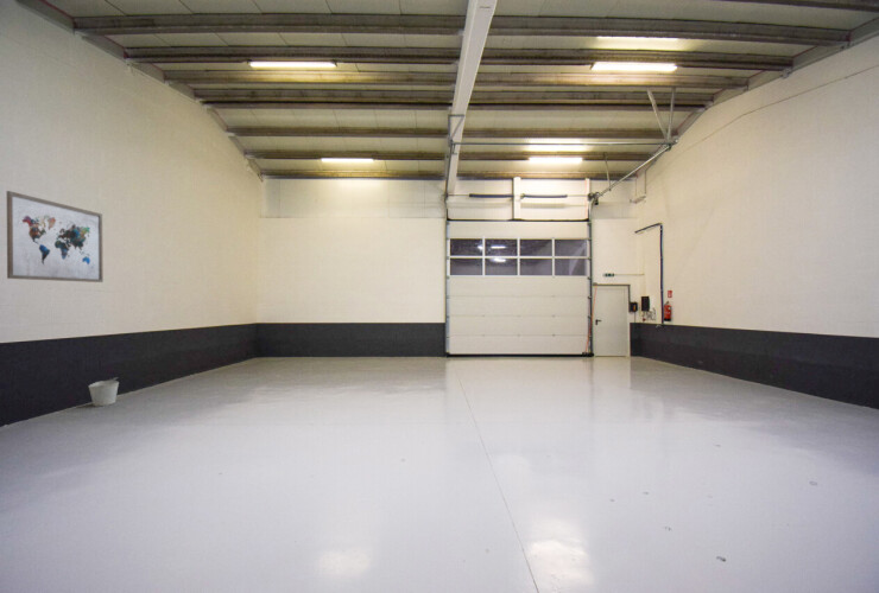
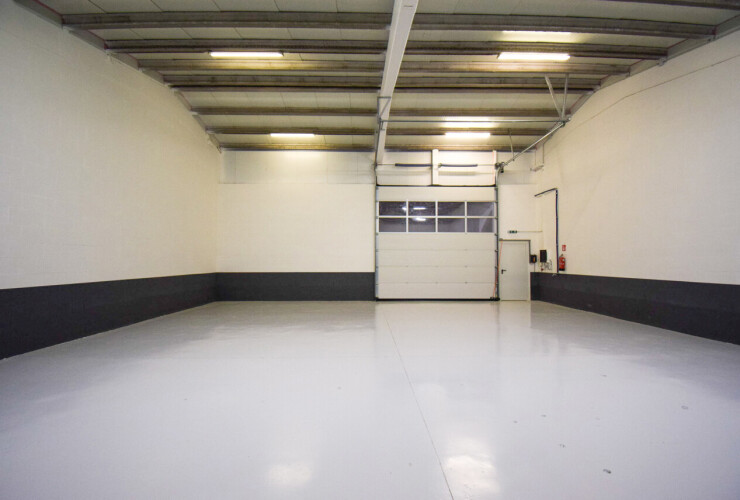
- wall art [6,190,105,283]
- bucket [88,376,120,407]
